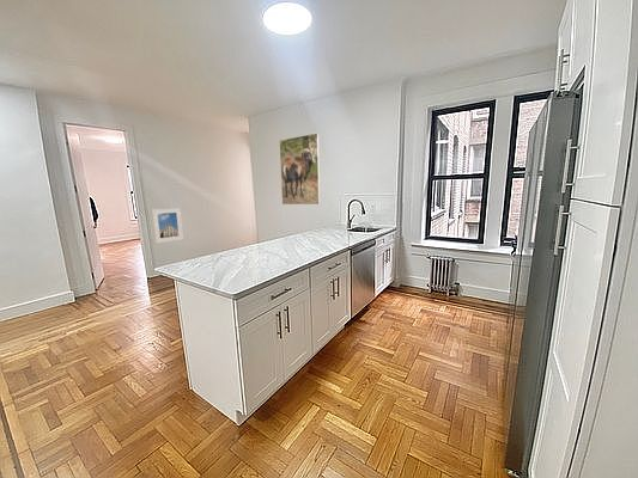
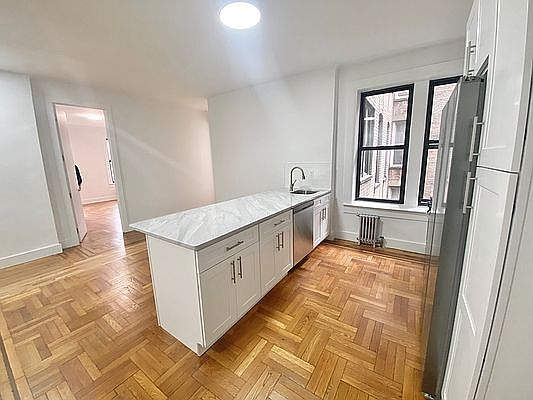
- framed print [151,207,184,244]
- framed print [278,131,322,206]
